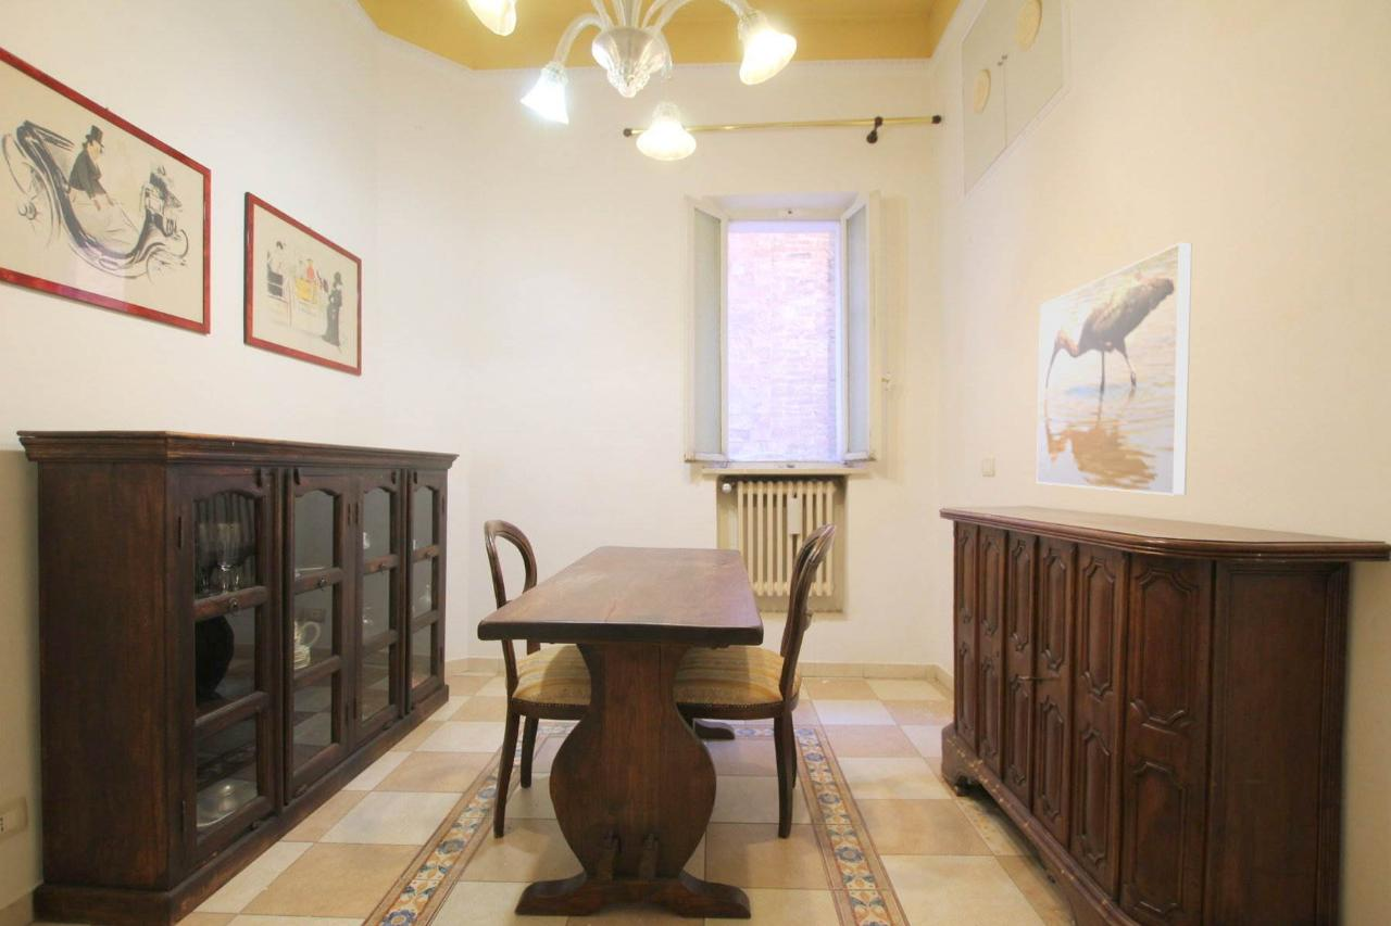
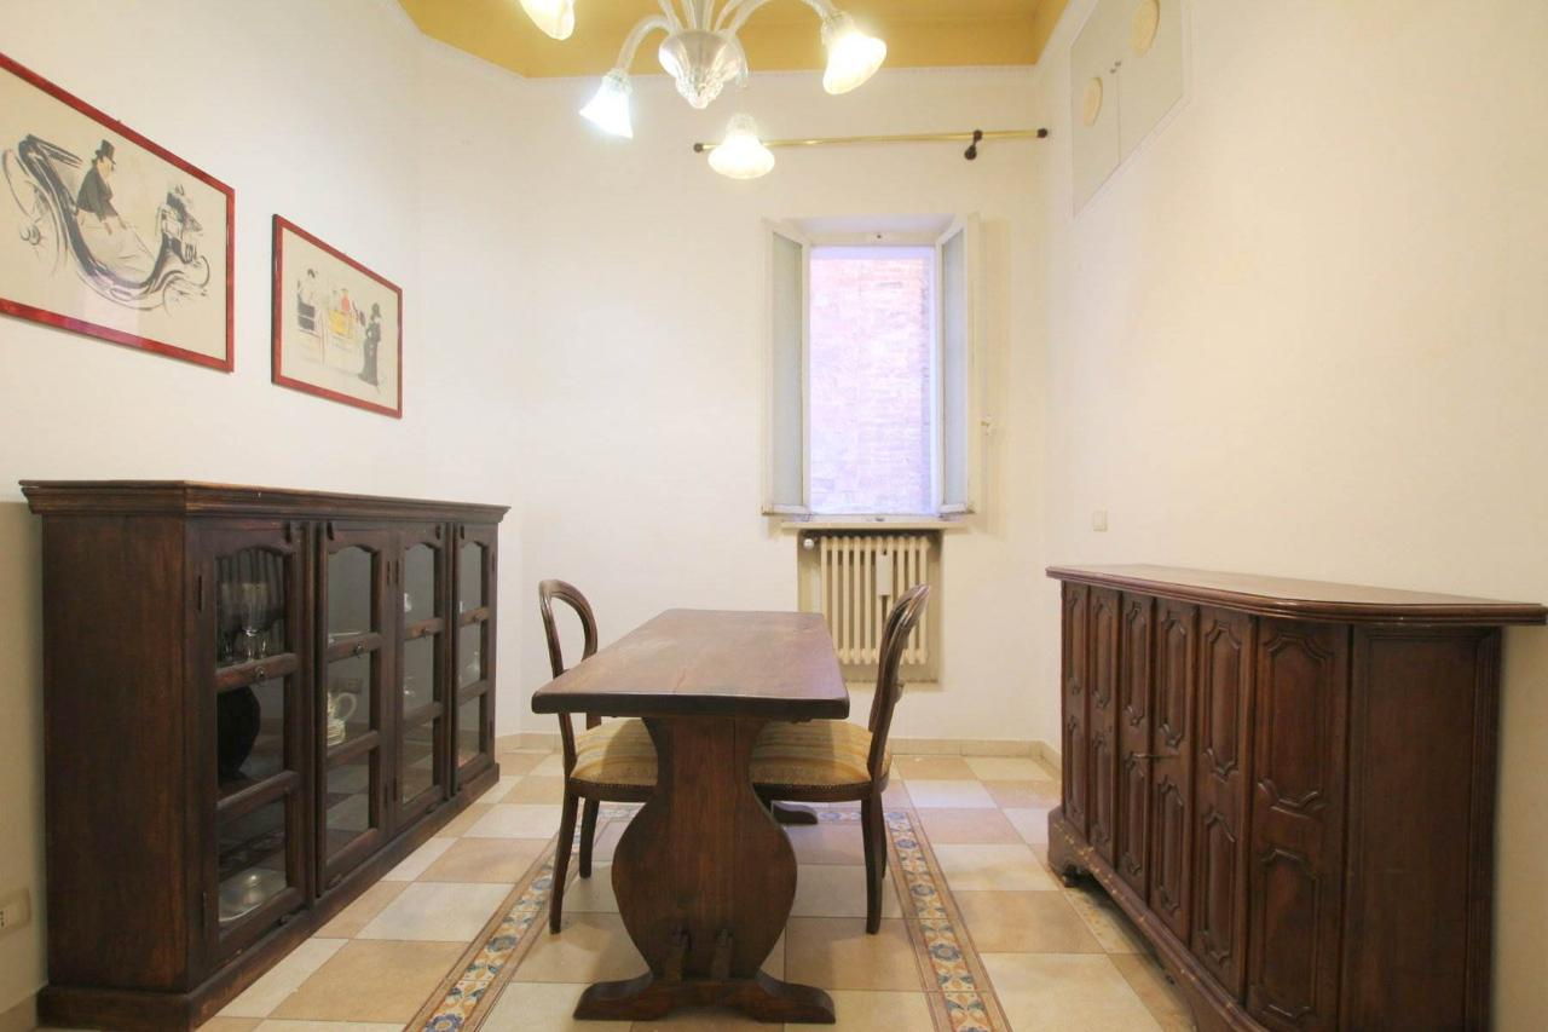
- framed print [1036,241,1193,497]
